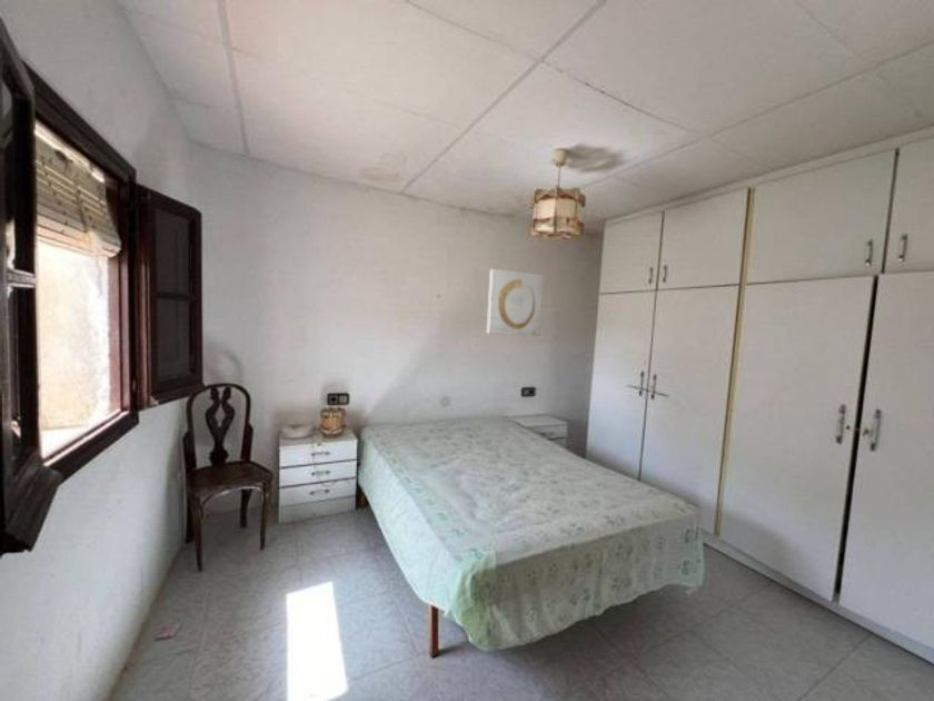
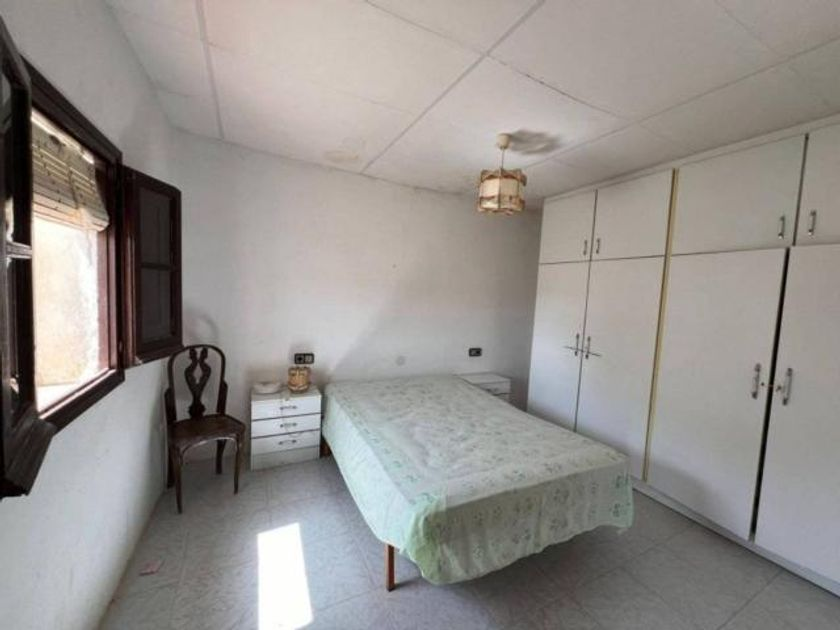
- wall art [486,268,545,337]
